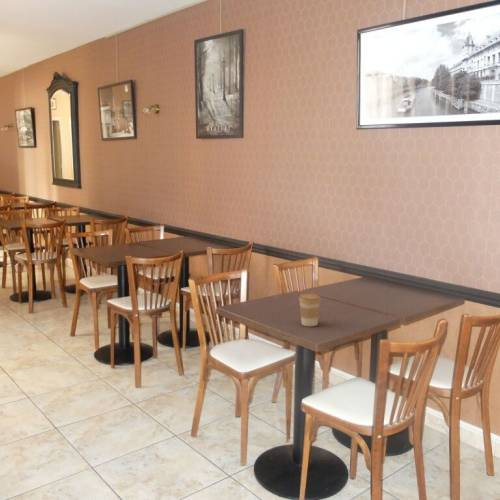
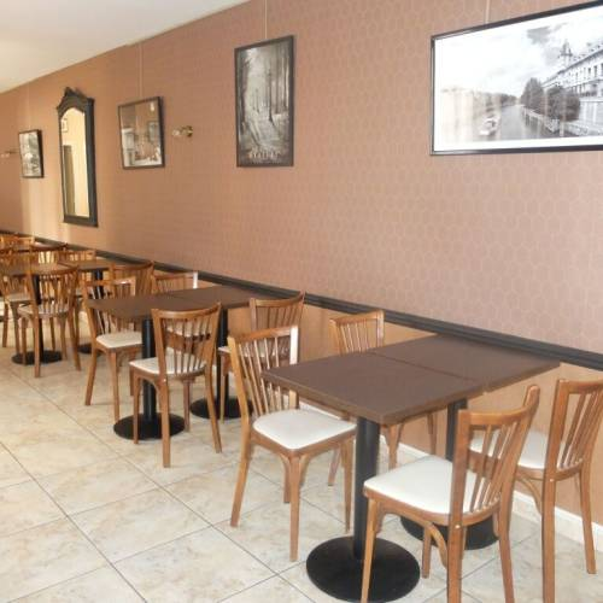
- coffee cup [298,292,322,327]
